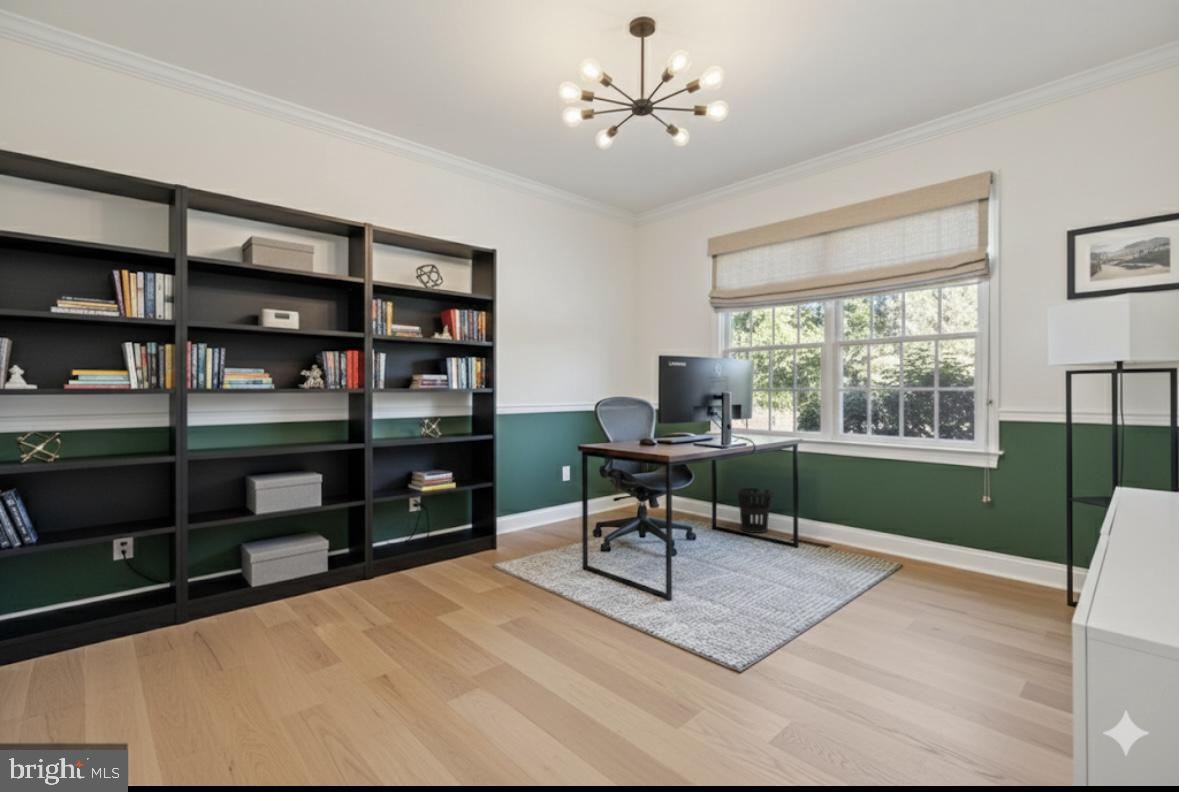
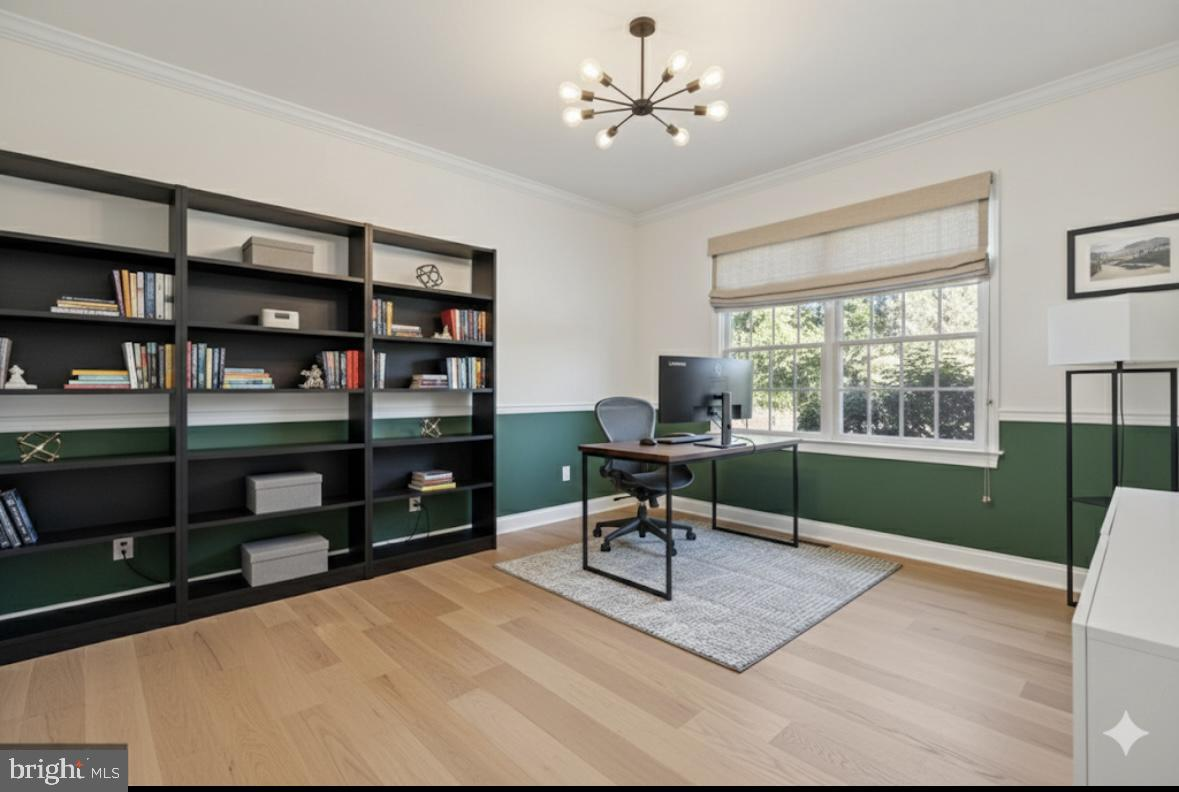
- wastebasket [736,487,773,534]
